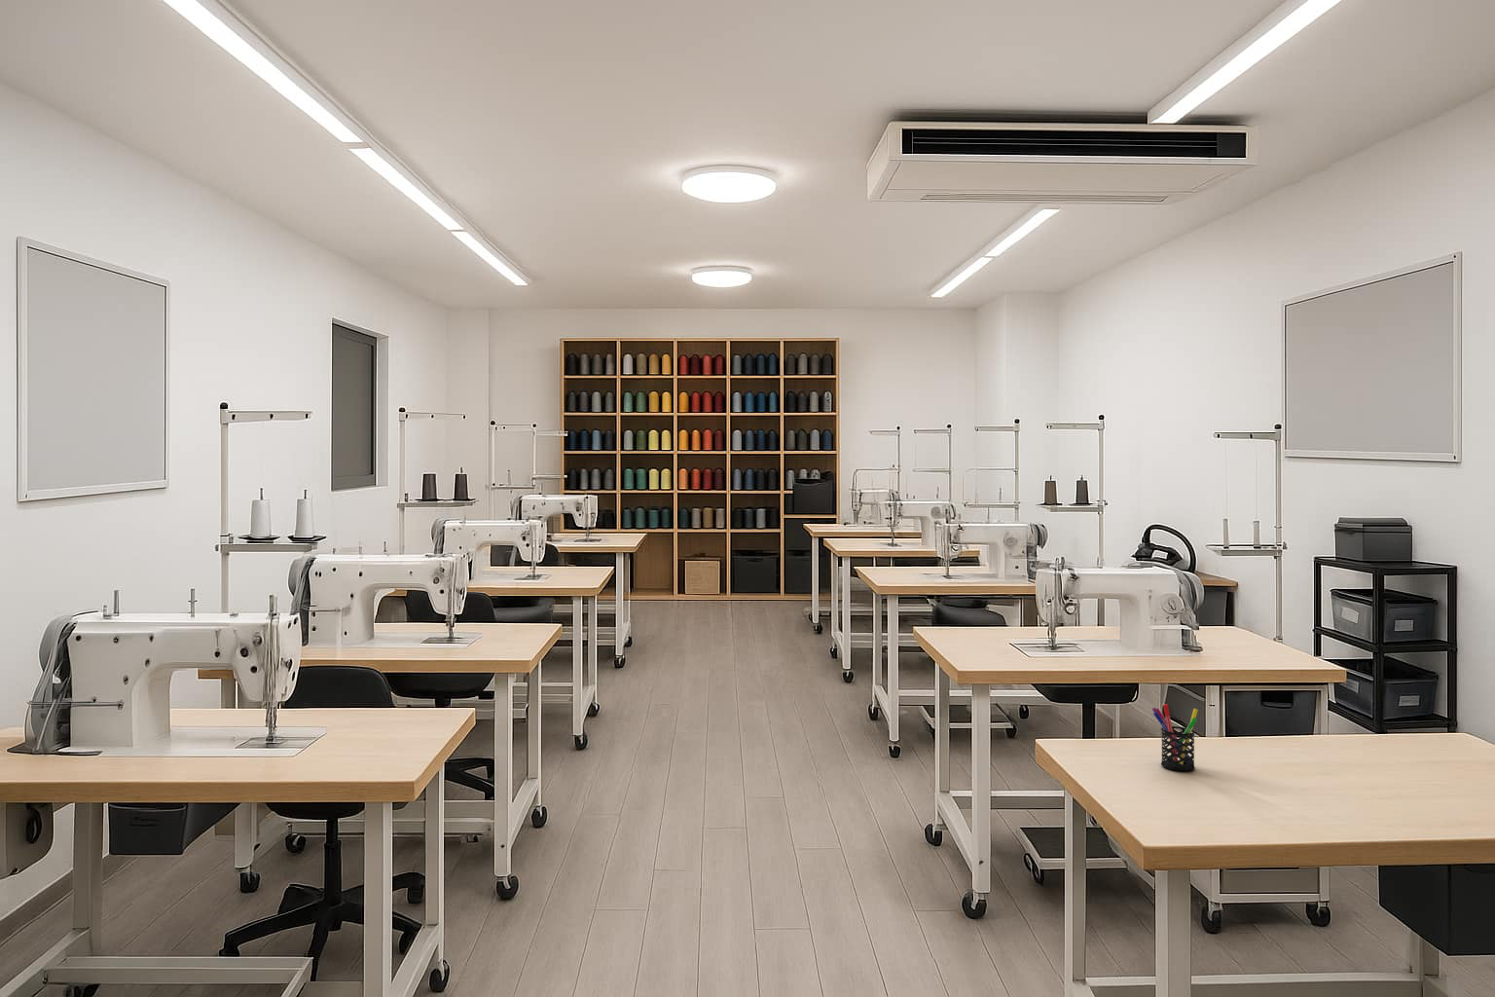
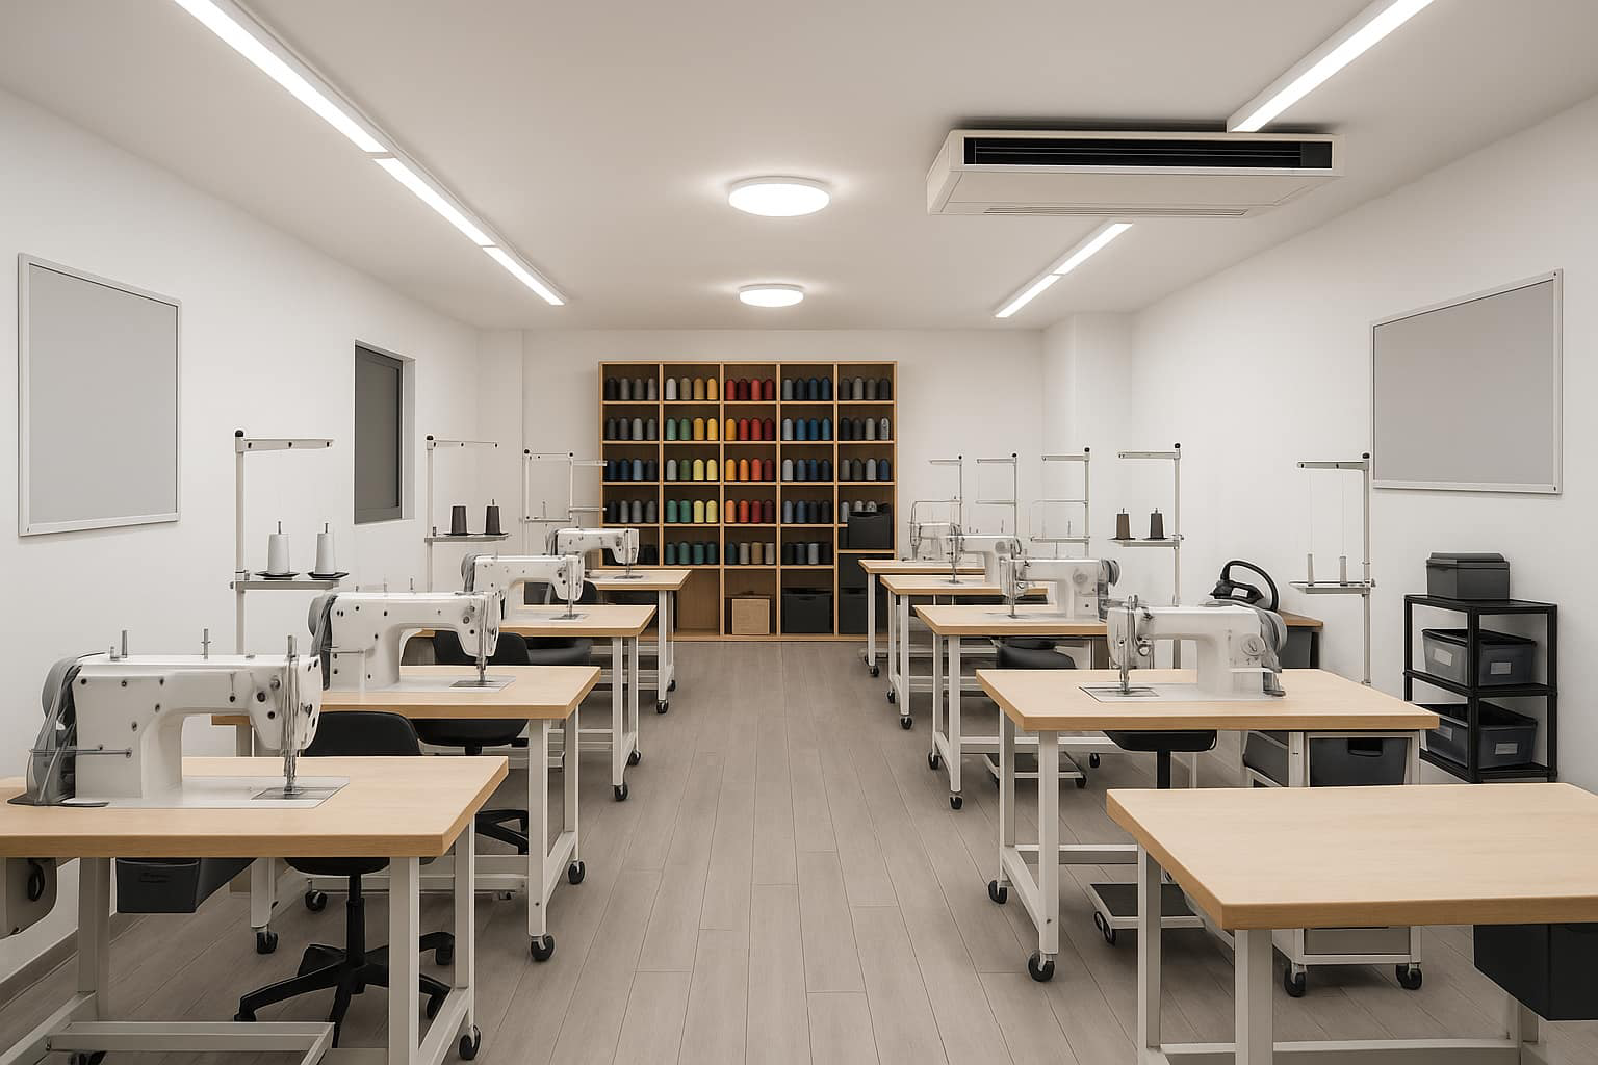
- pen holder [1151,703,1199,772]
